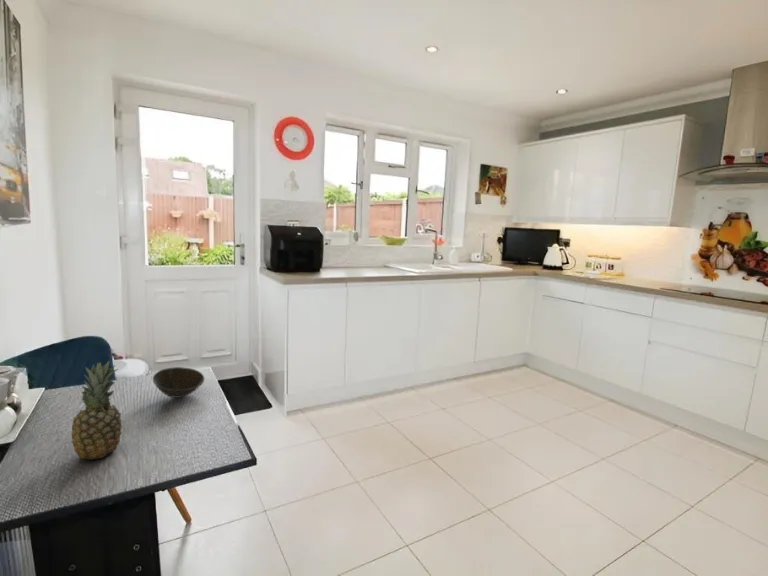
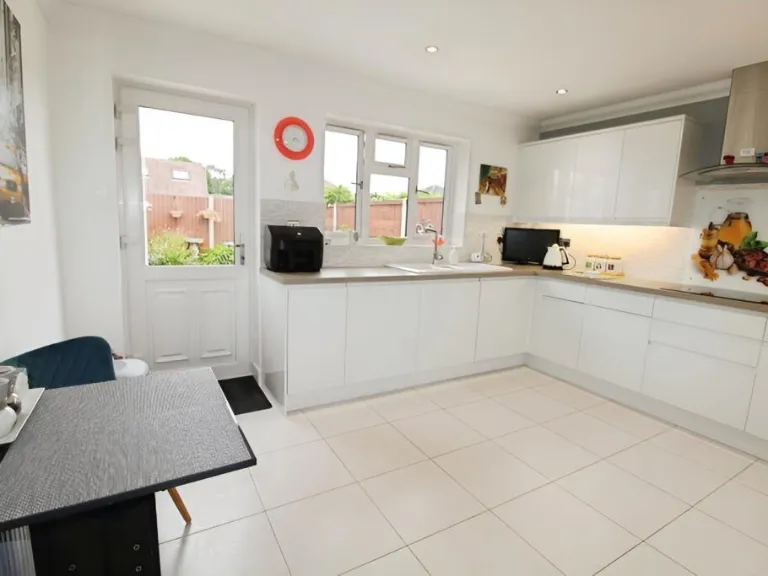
- bowl [152,366,205,399]
- fruit [70,360,123,461]
